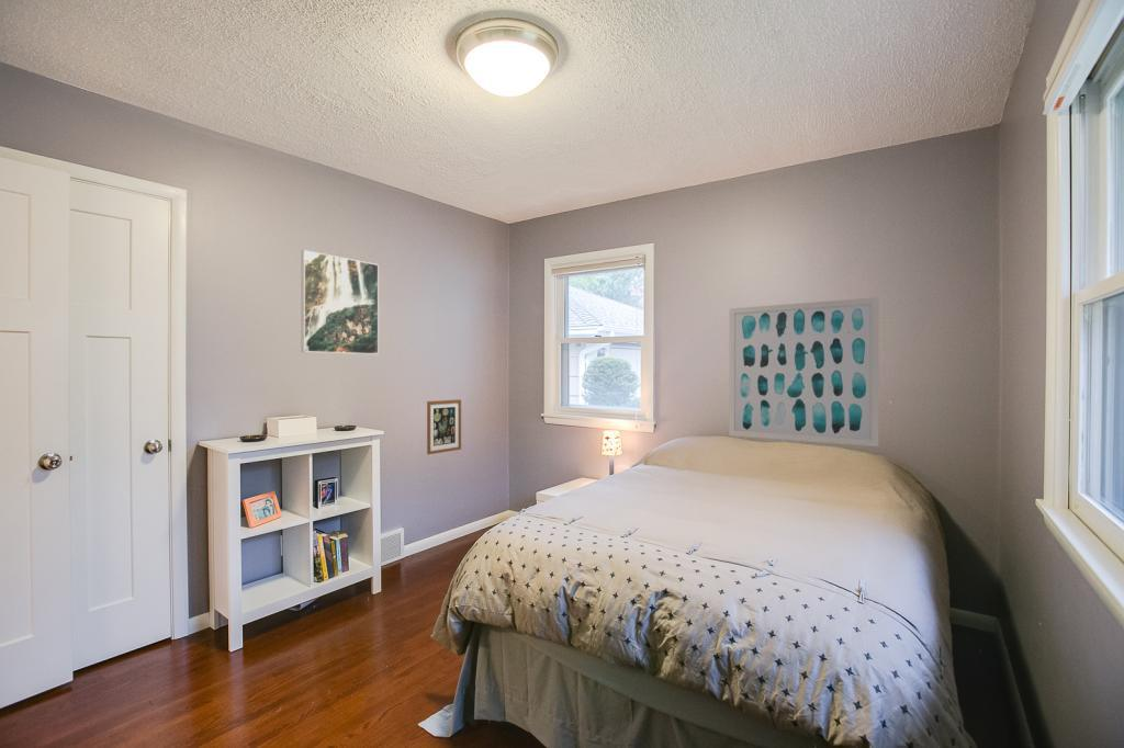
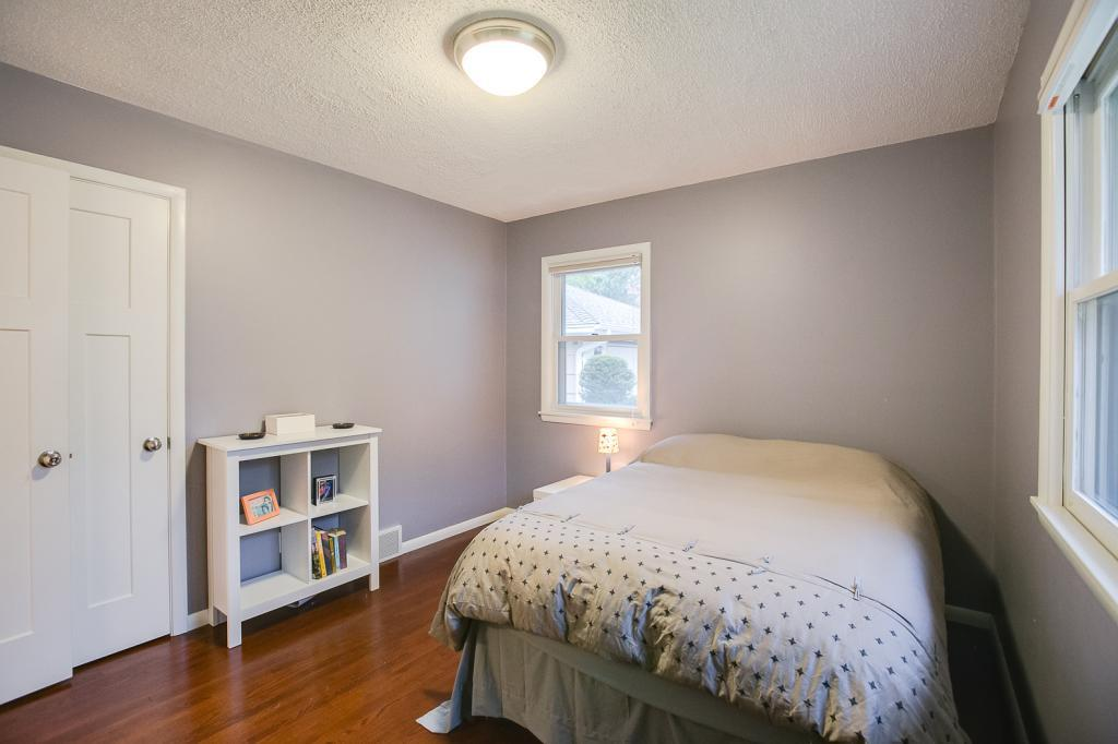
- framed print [301,249,380,355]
- wall art [728,296,880,447]
- wall art [426,398,462,455]
